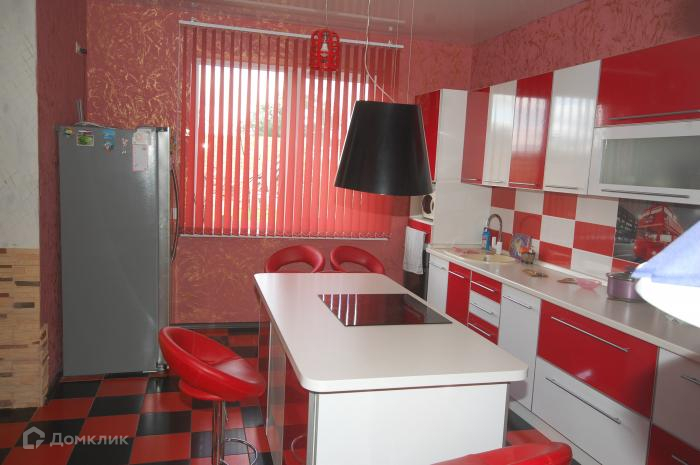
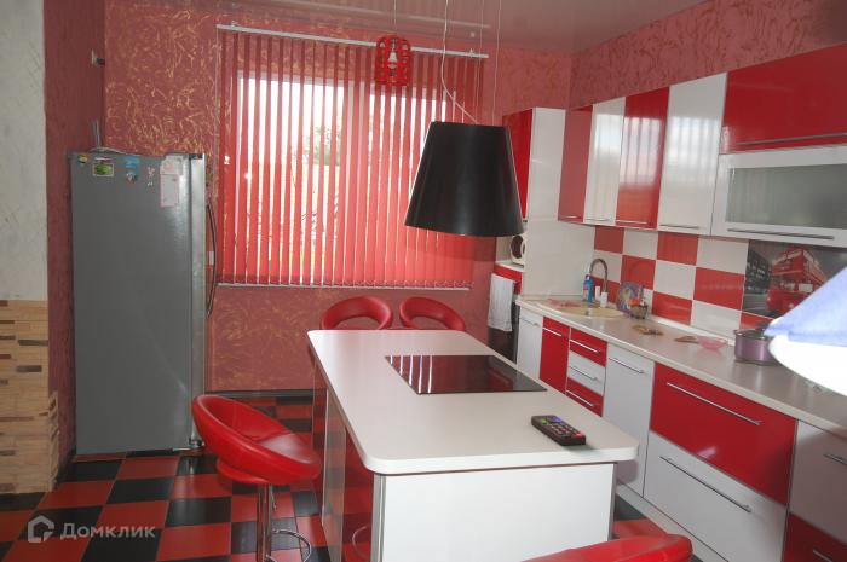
+ remote control [530,413,587,446]
